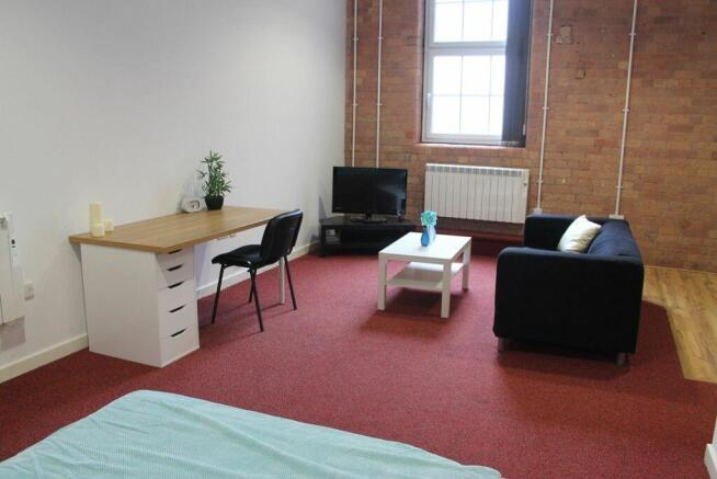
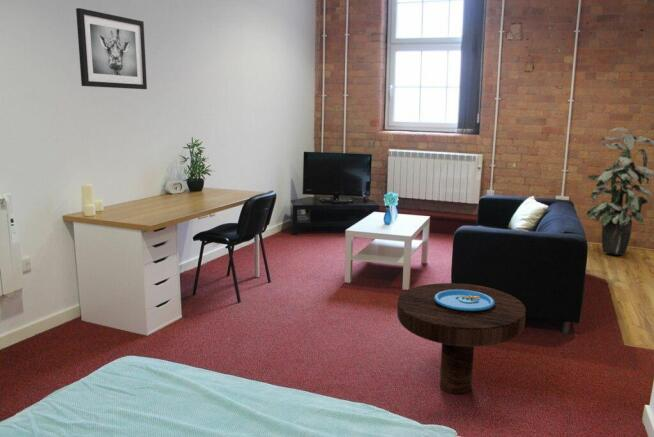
+ side table [396,282,527,395]
+ wall art [75,7,148,90]
+ indoor plant [585,126,654,256]
